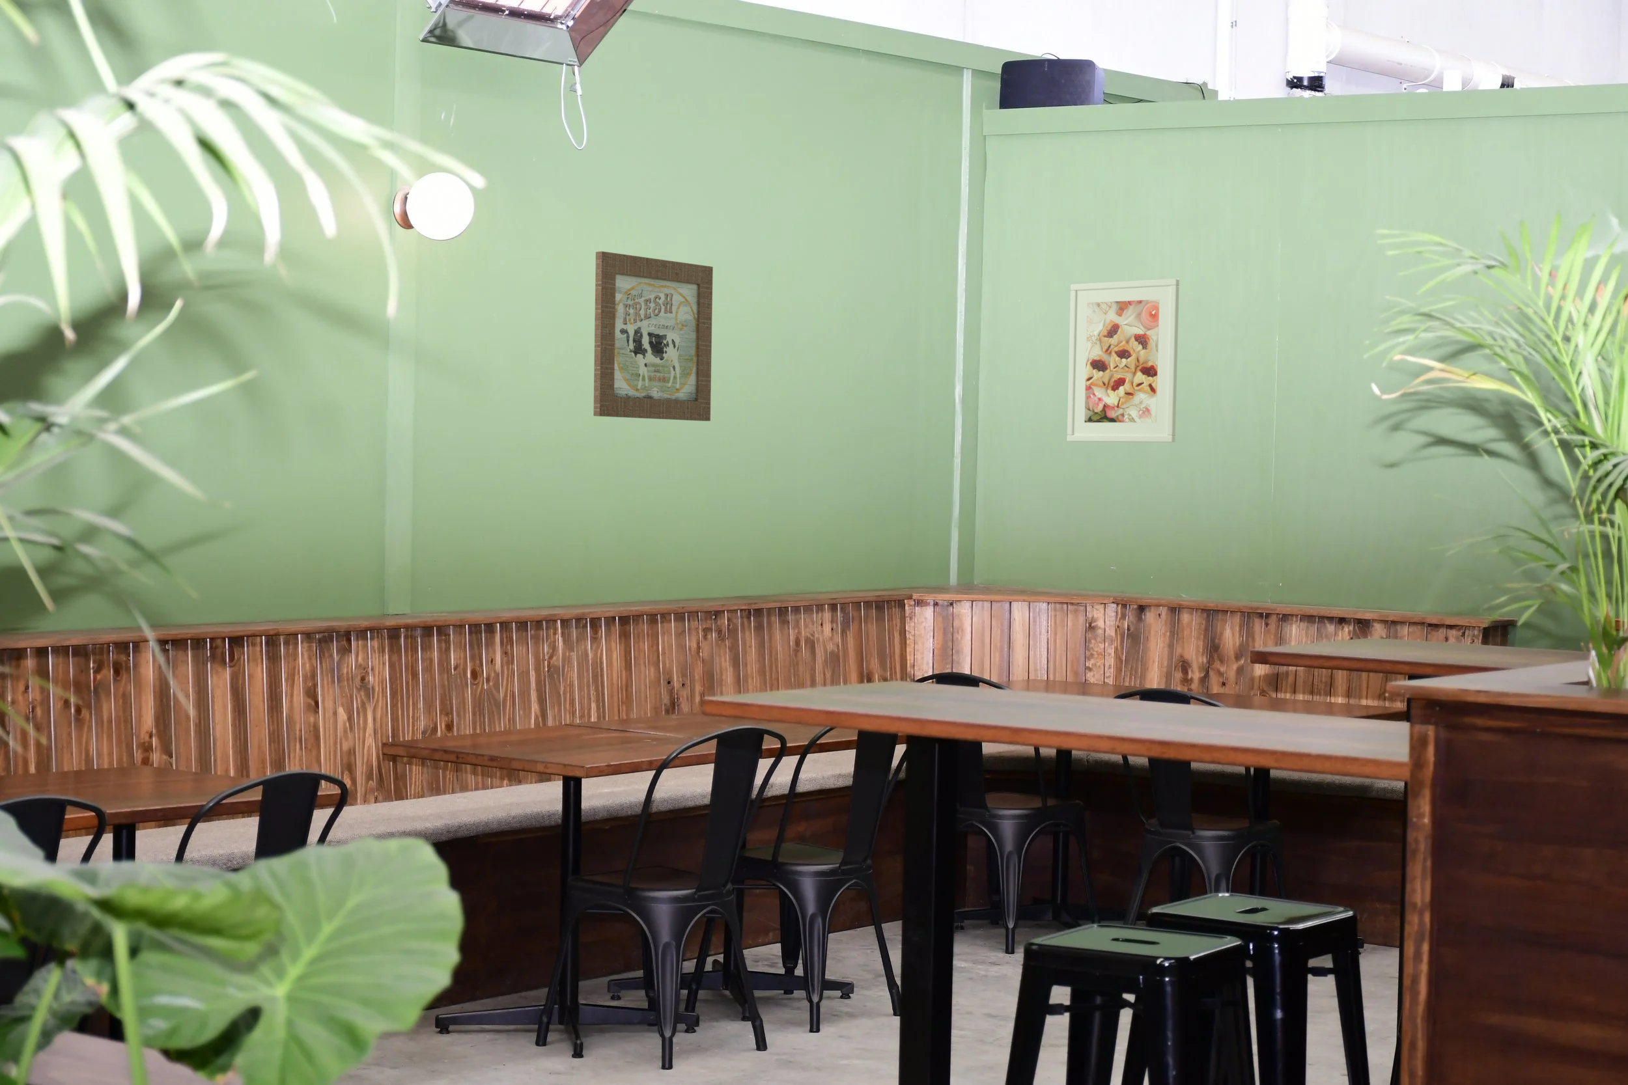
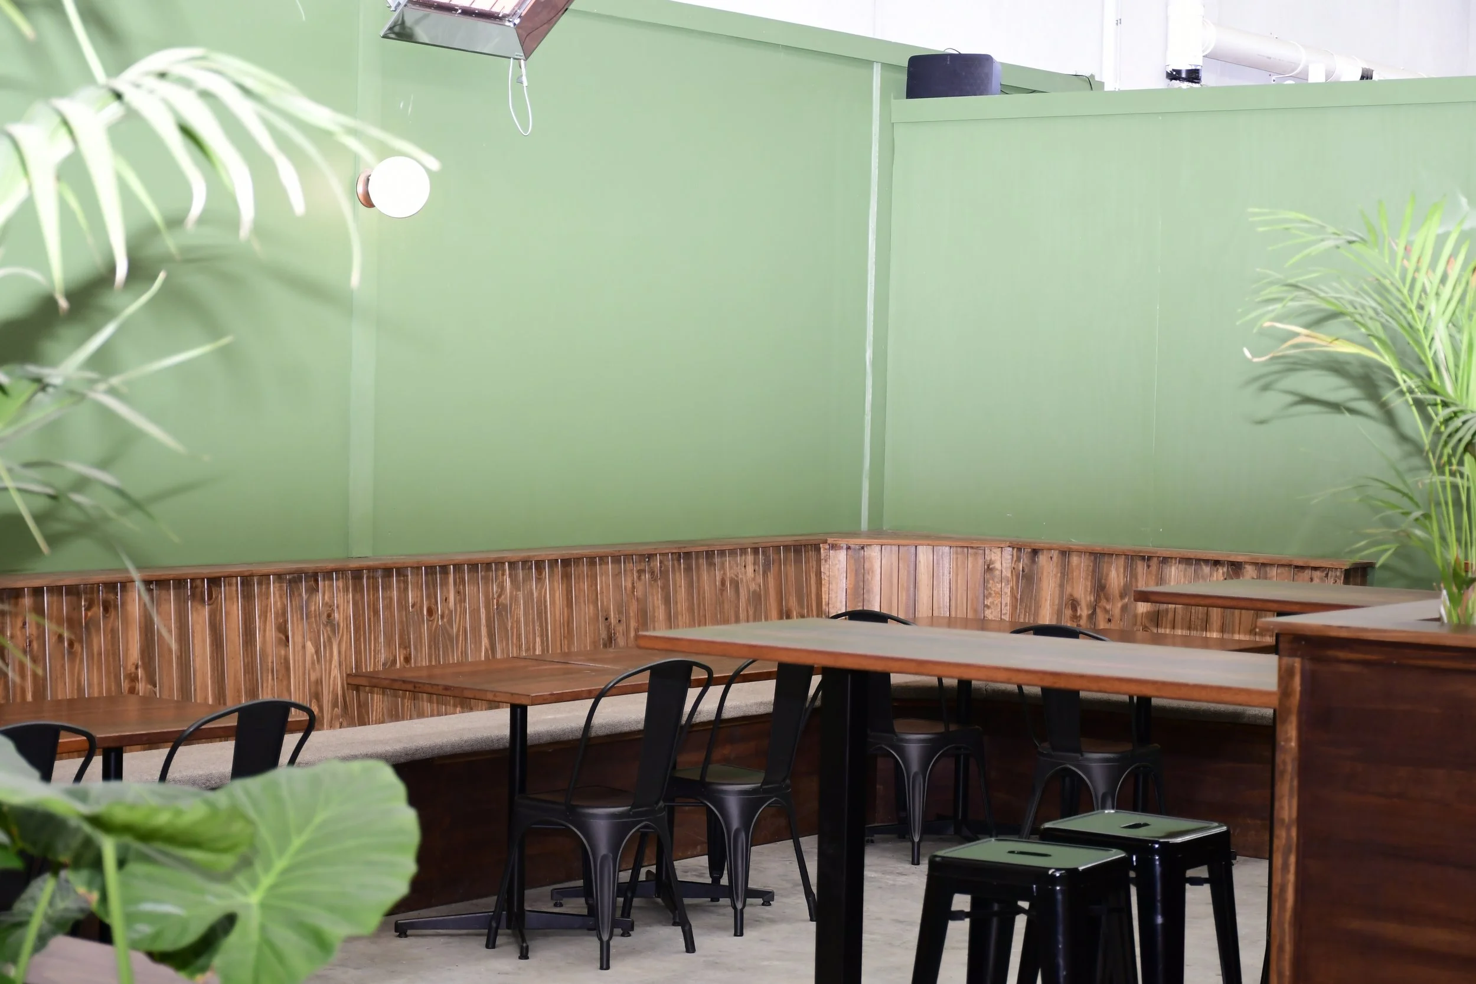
- wall art [592,251,713,421]
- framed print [1067,279,1180,443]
